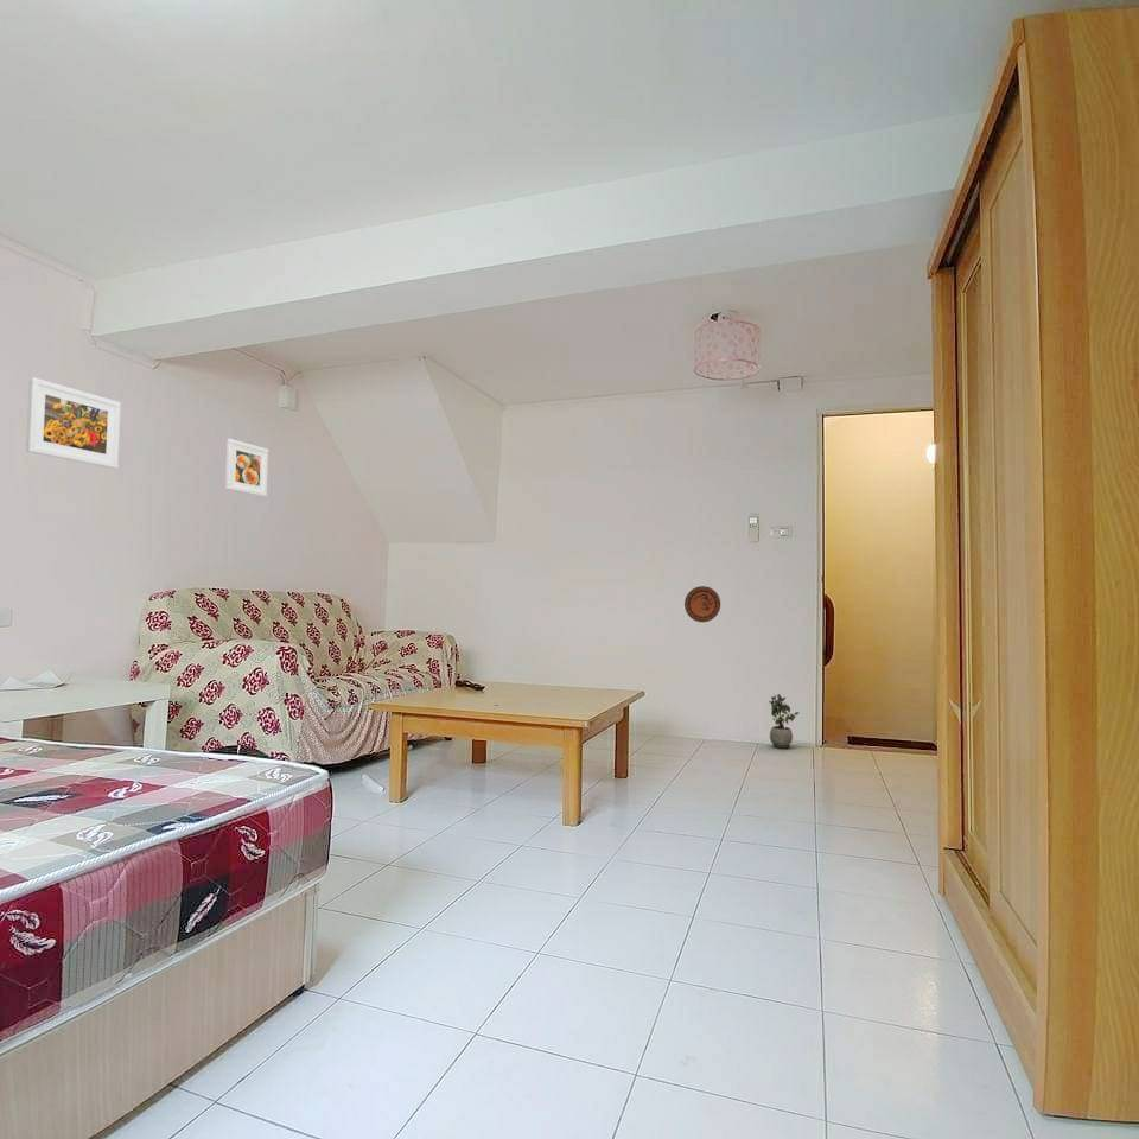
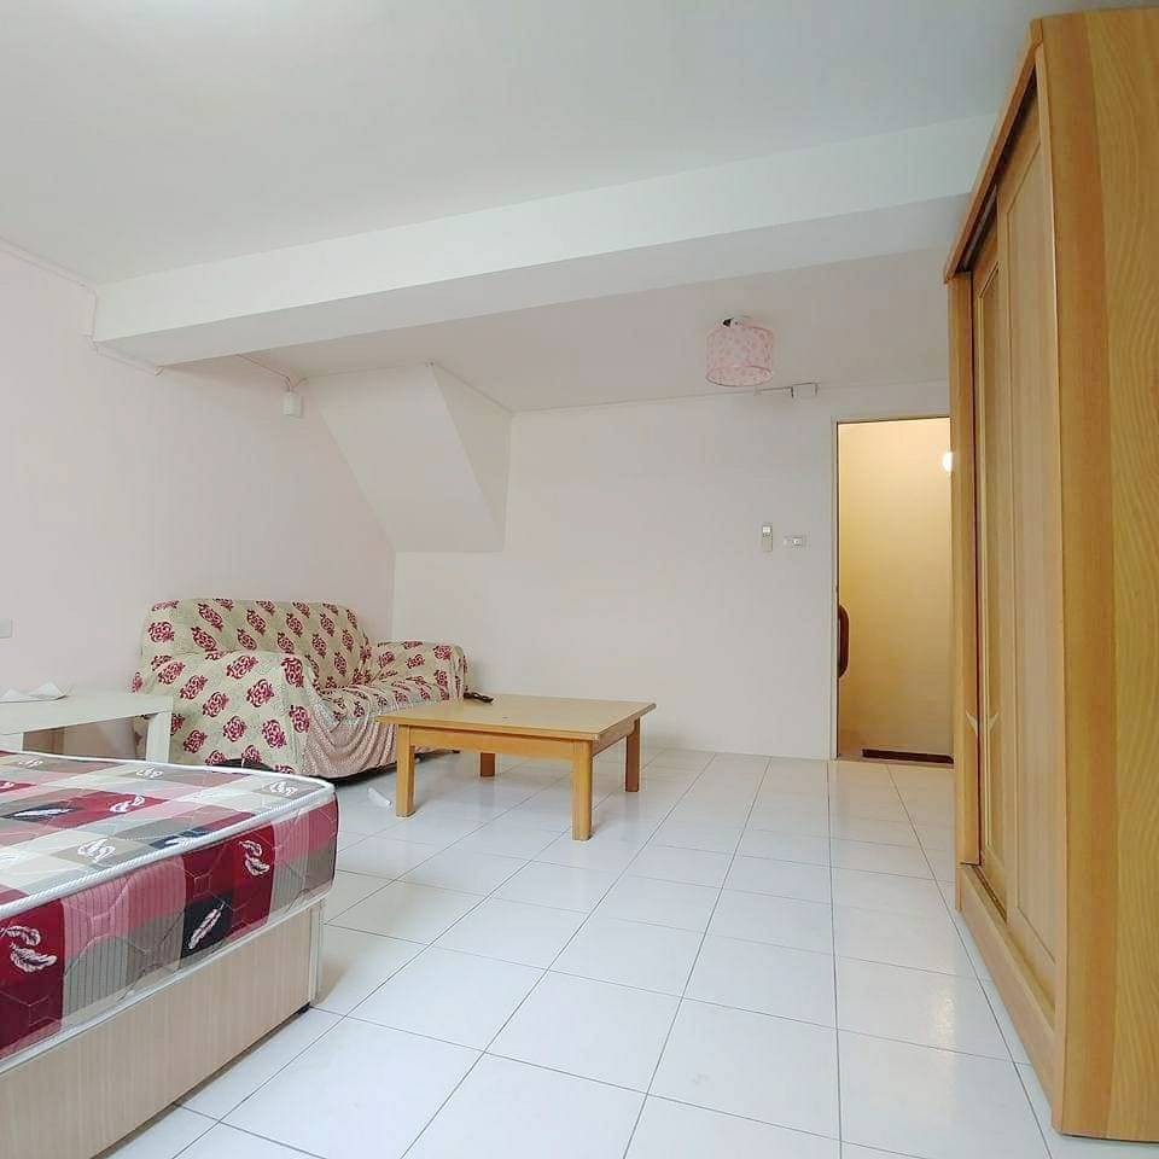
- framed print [25,376,122,470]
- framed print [224,438,269,498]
- potted plant [768,693,800,750]
- decorative plate [683,585,721,623]
